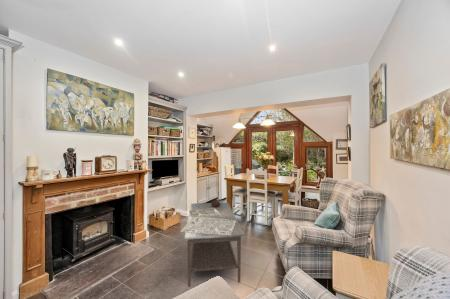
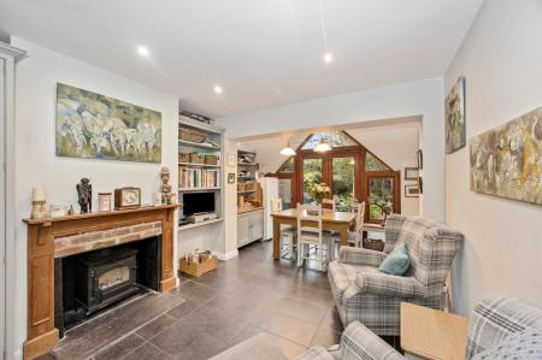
- coffee table [179,199,245,288]
